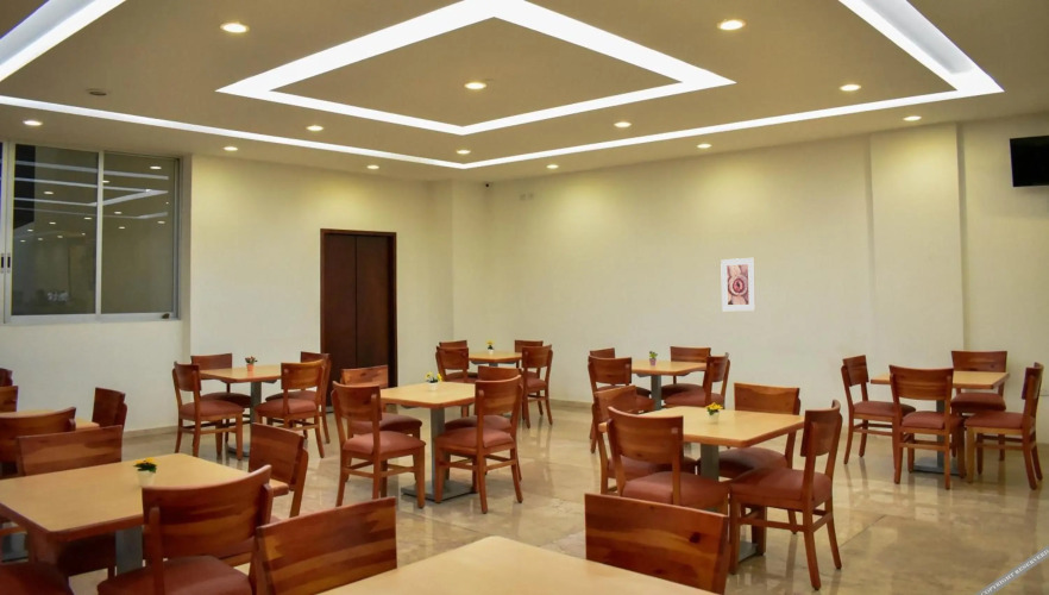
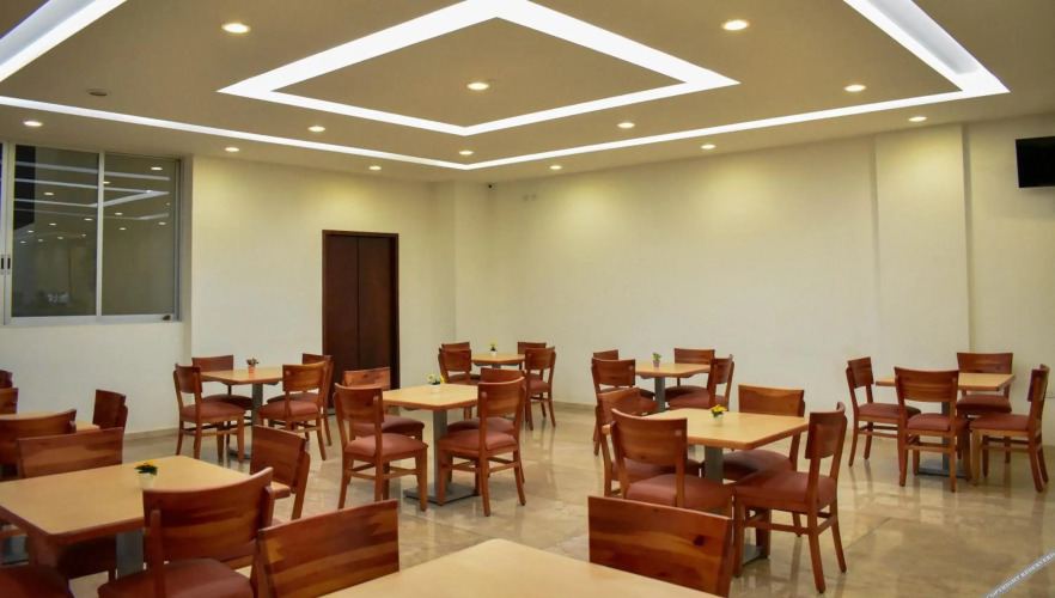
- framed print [720,257,756,312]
